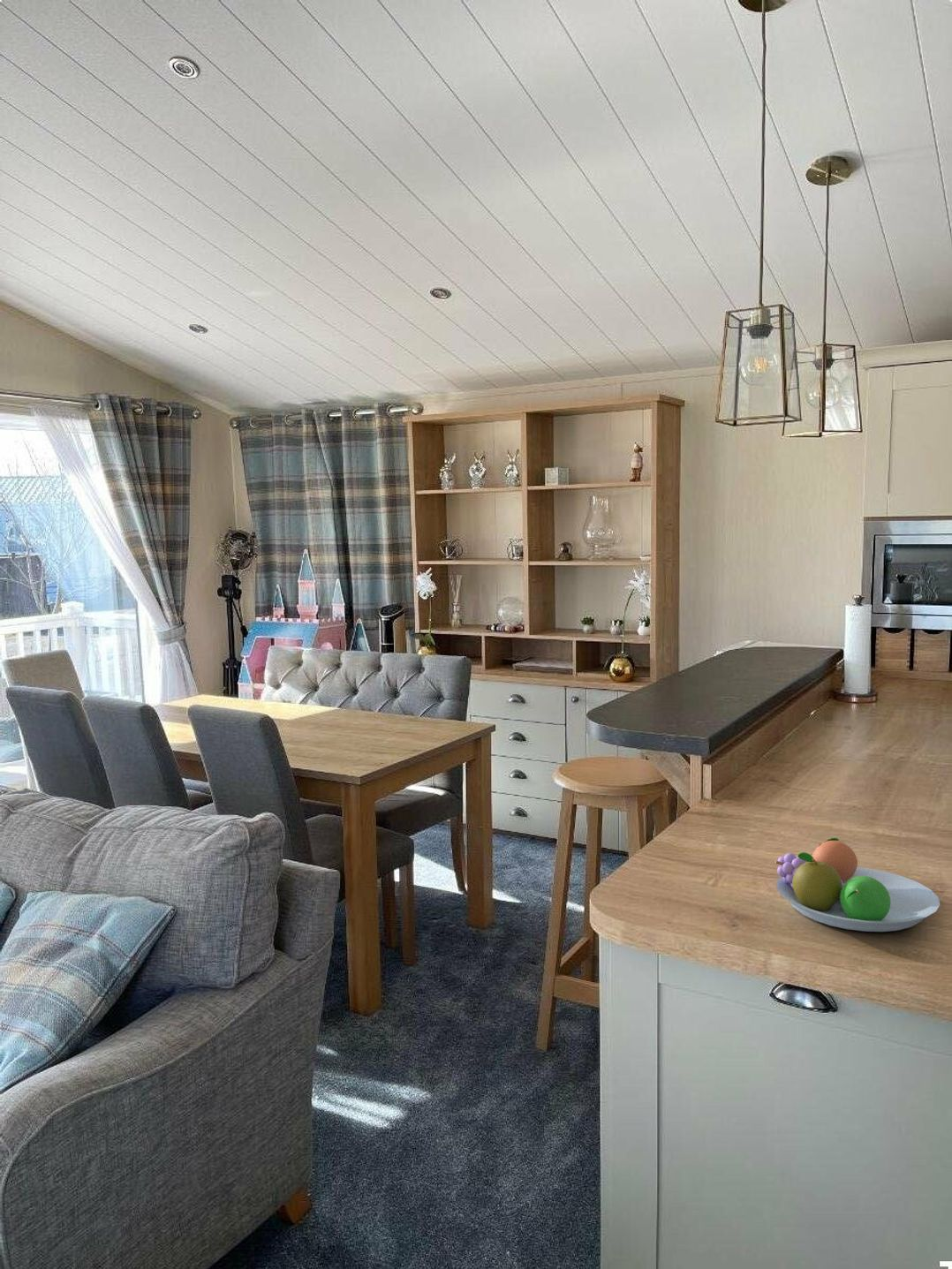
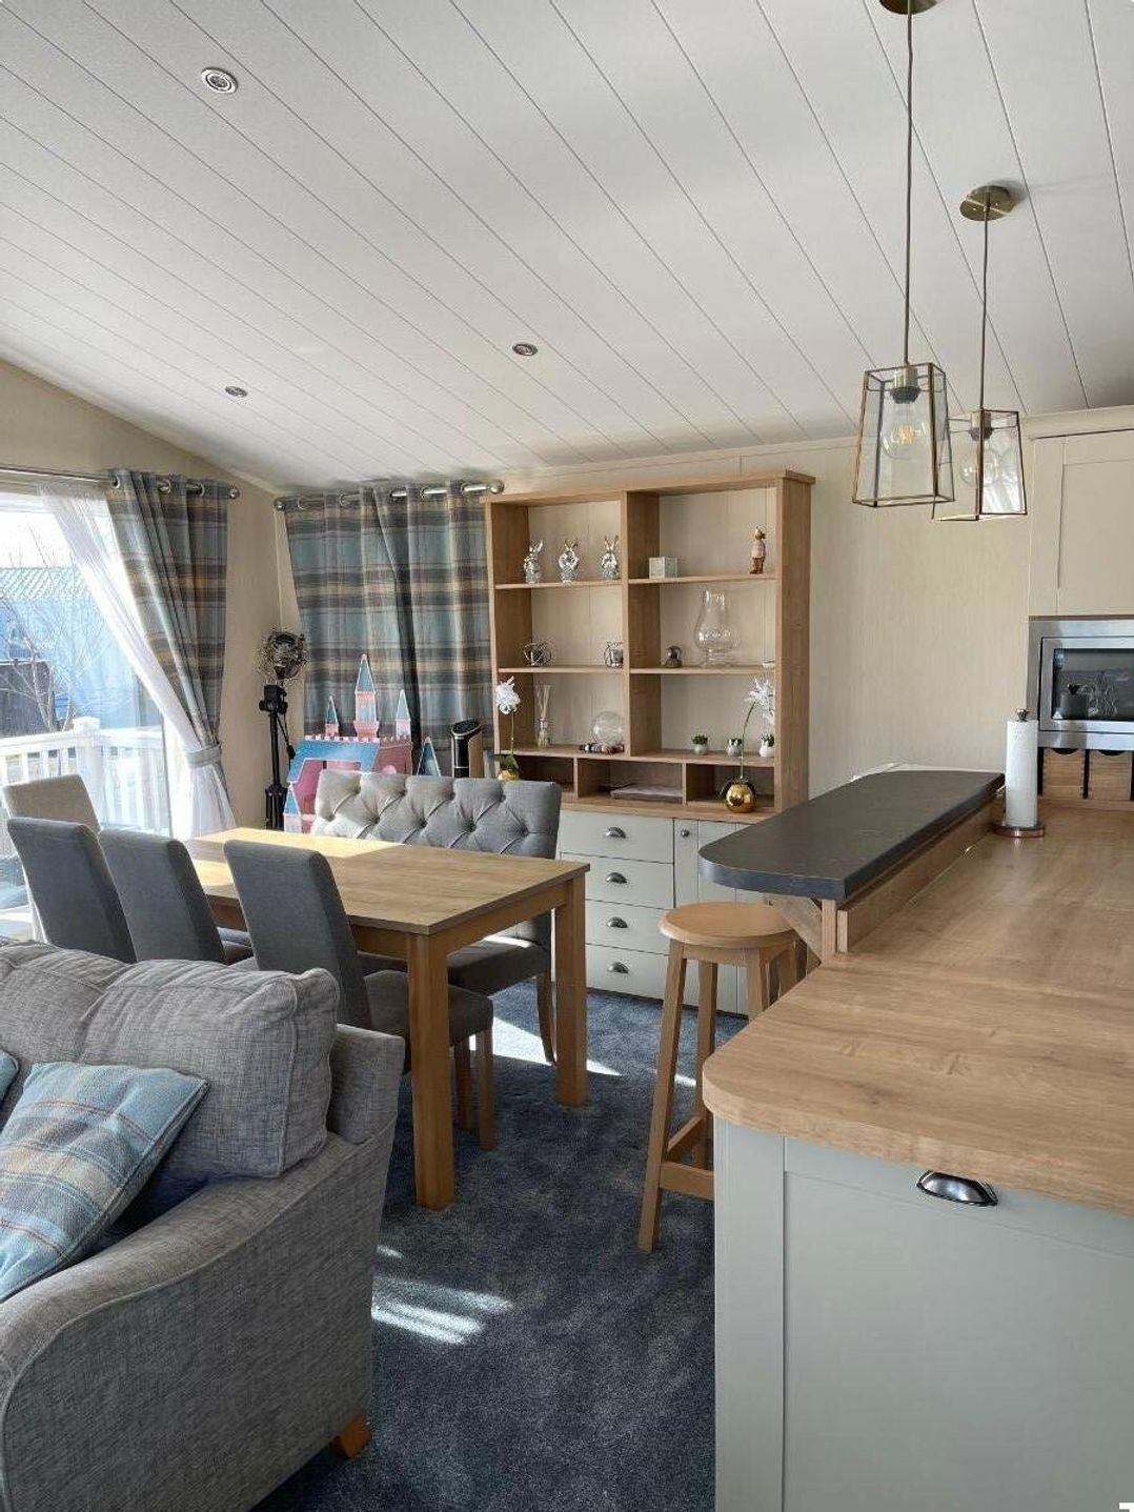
- fruit bowl [774,837,941,933]
